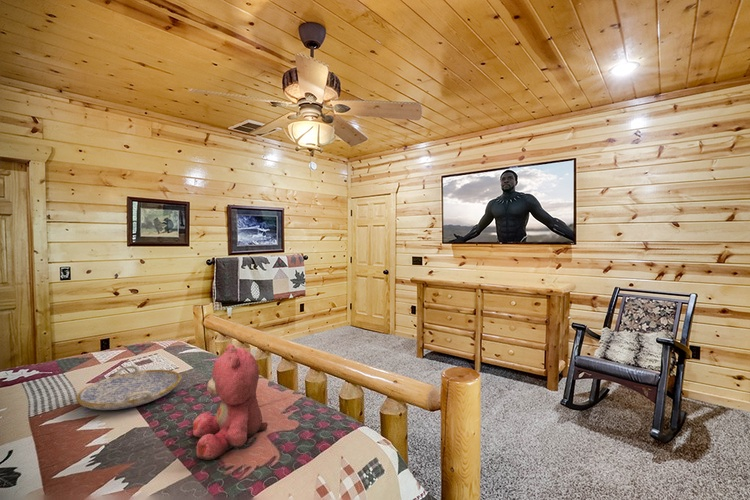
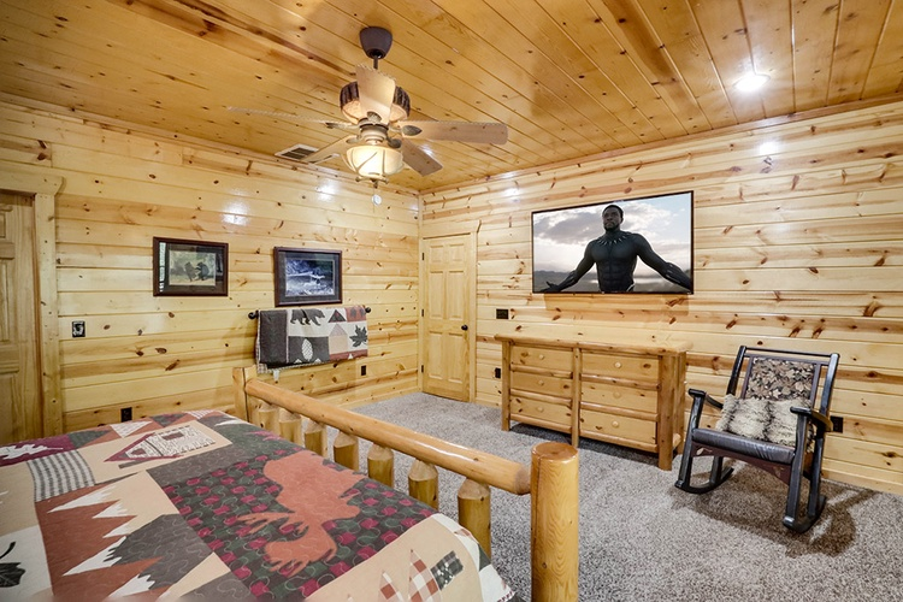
- teddy bear [192,343,268,461]
- serving tray [75,365,182,411]
